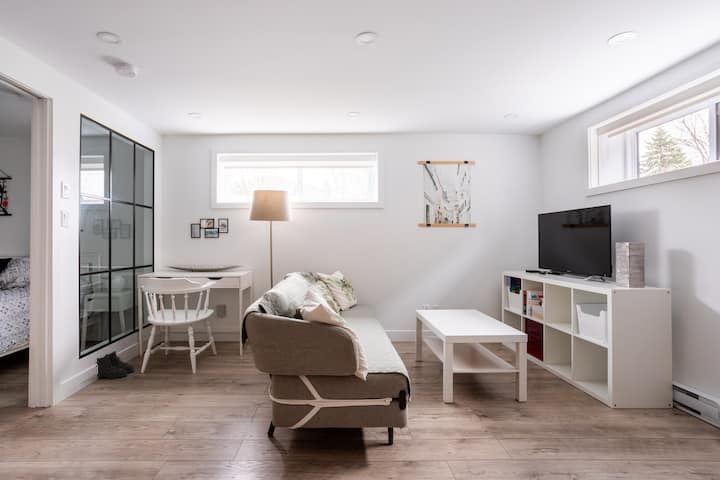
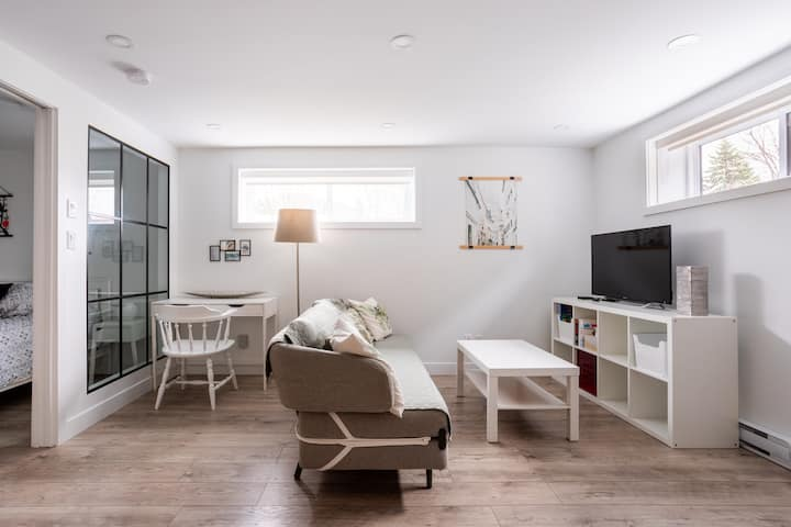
- boots [96,350,135,379]
